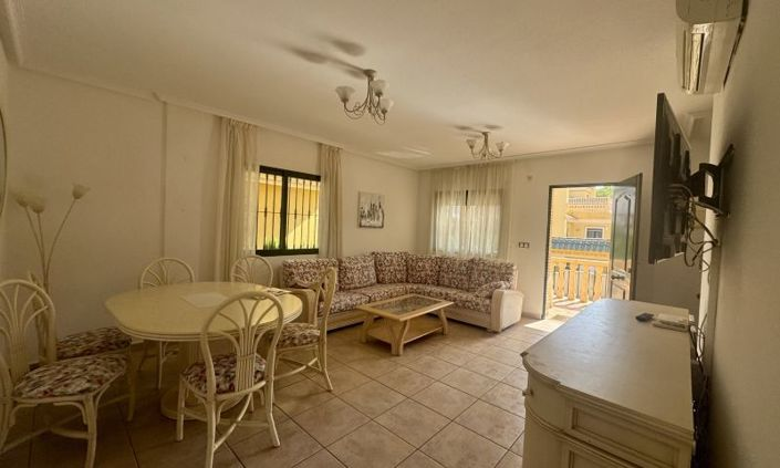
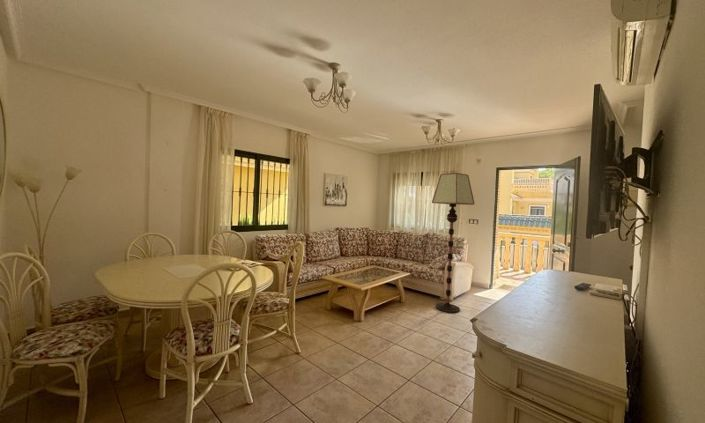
+ floor lamp [431,172,475,314]
